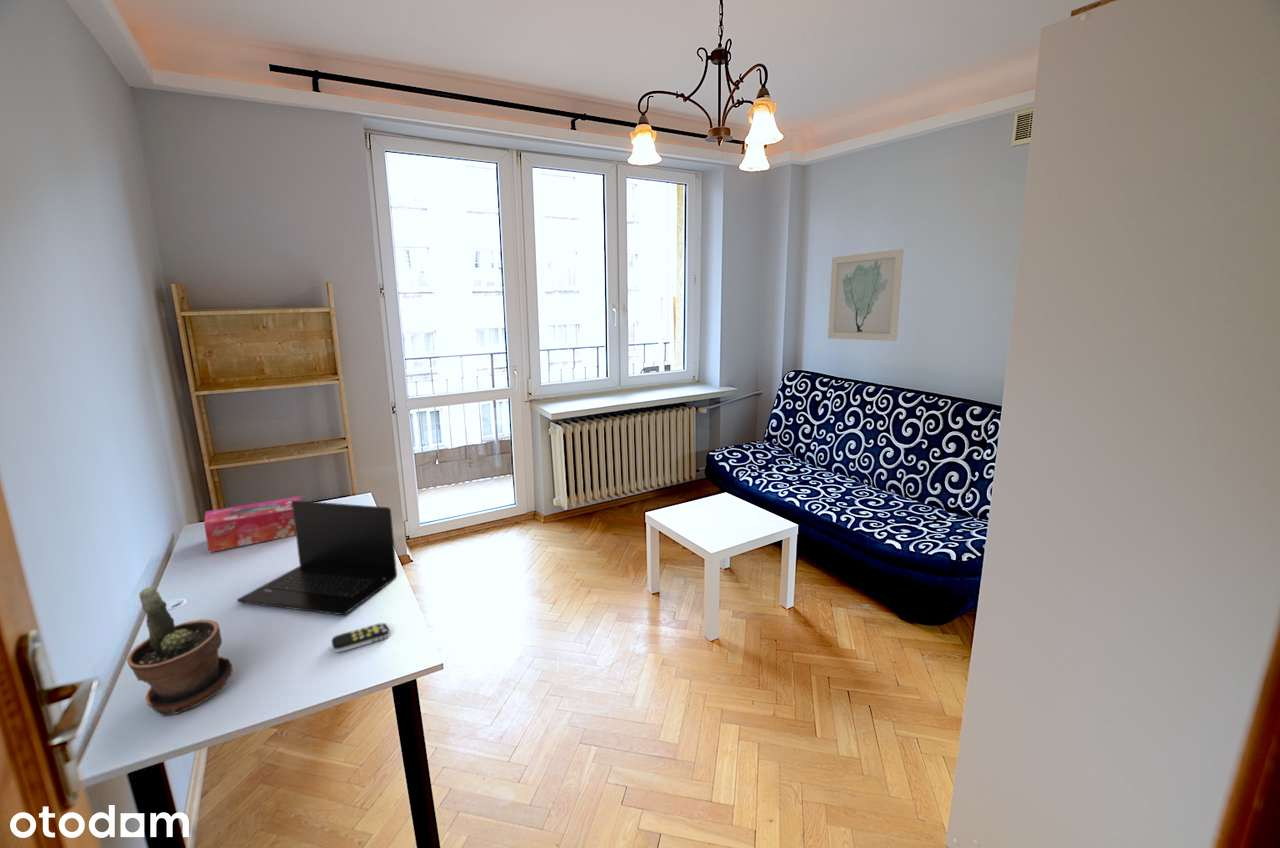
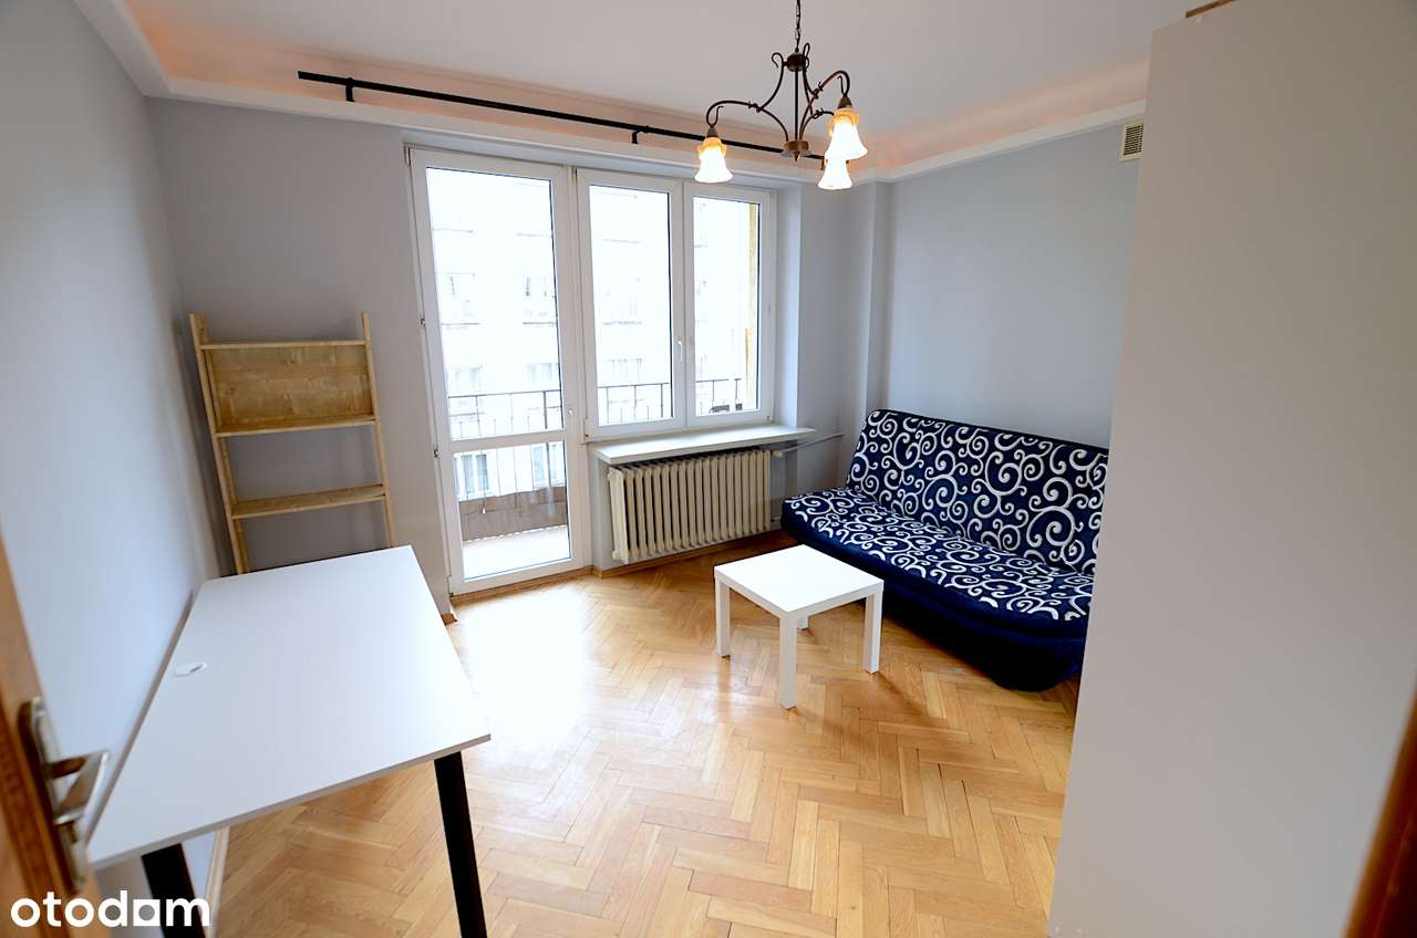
- wall art [827,248,904,342]
- potted plant [126,586,234,717]
- remote control [331,622,391,653]
- laptop [236,500,398,616]
- tissue box [203,495,303,553]
